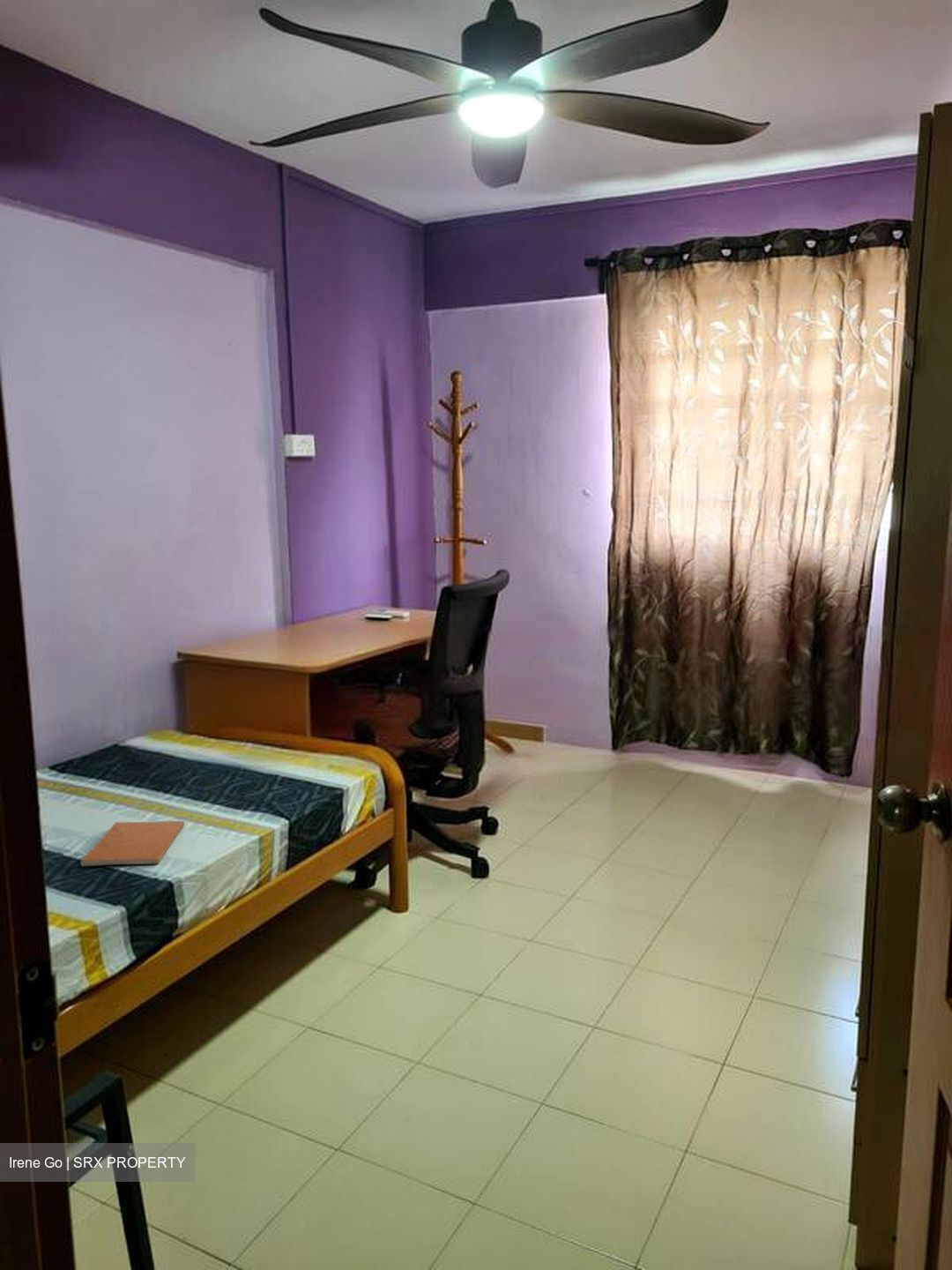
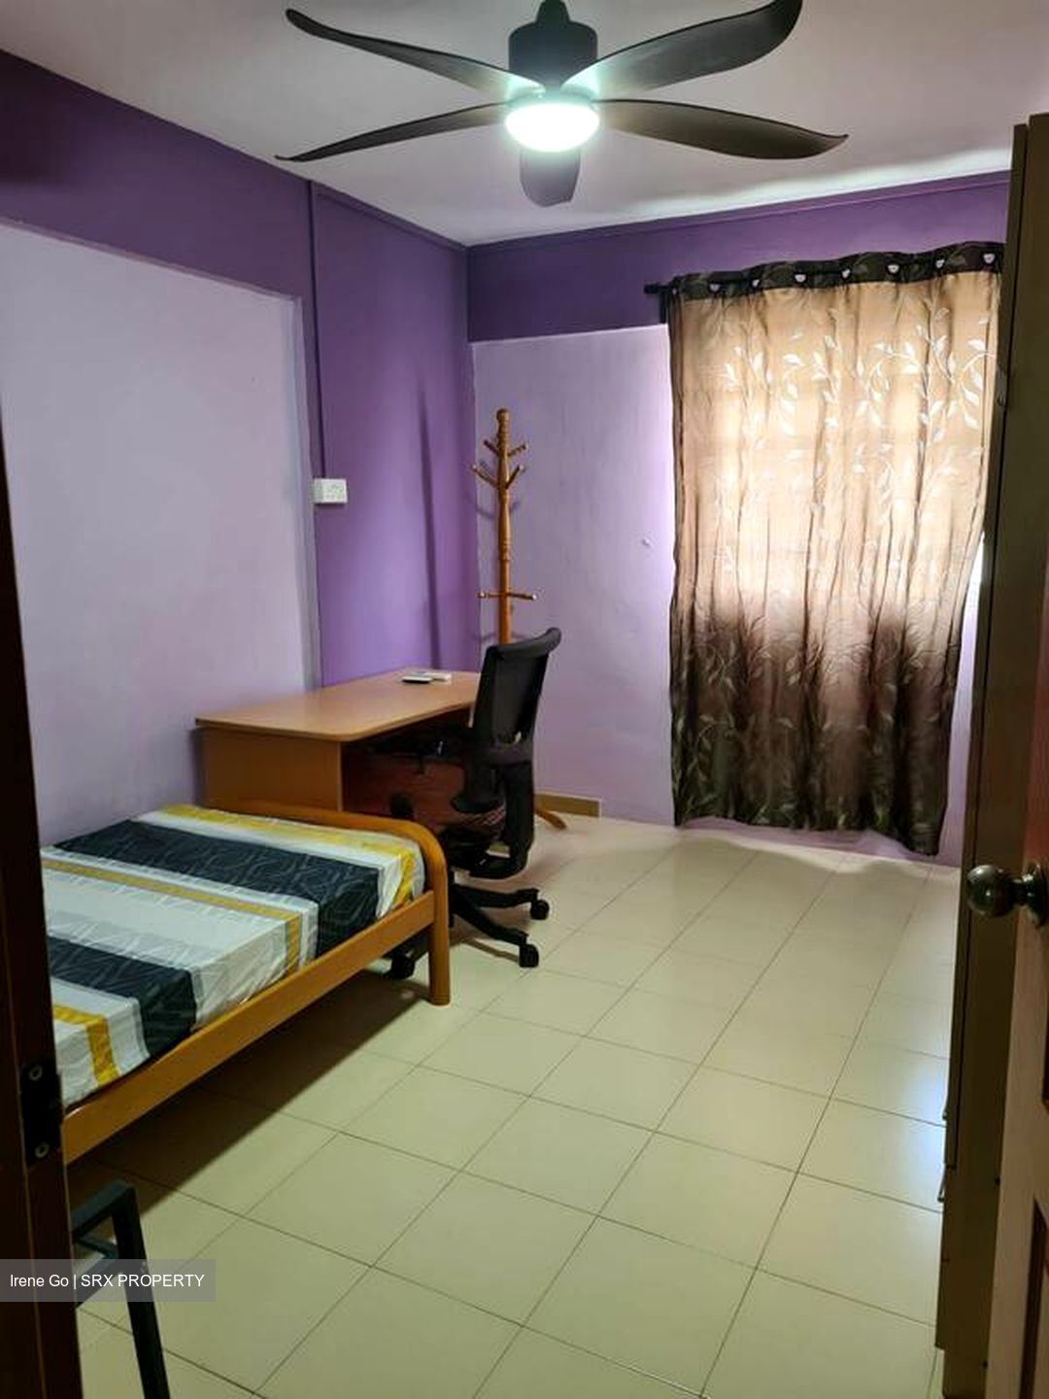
- book [80,820,185,867]
